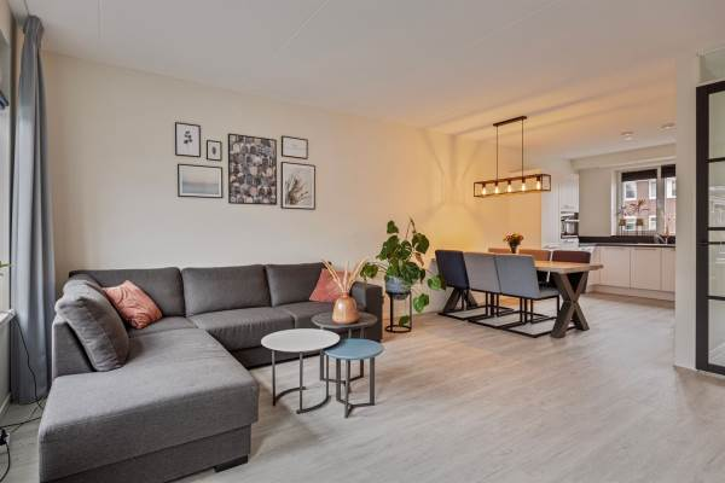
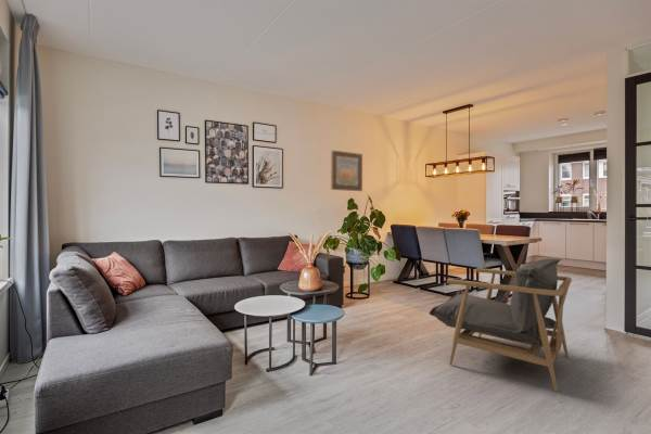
+ armchair [429,257,573,392]
+ wall art [330,150,363,192]
